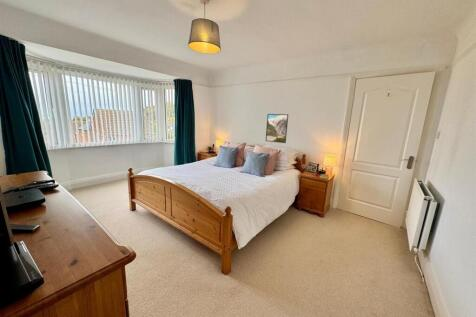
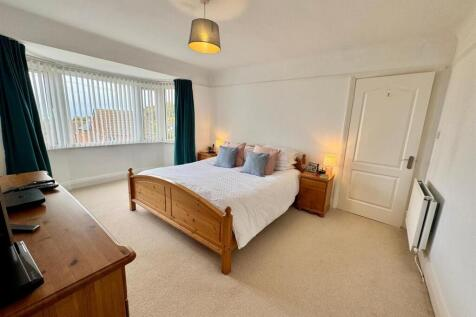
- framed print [265,113,289,144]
